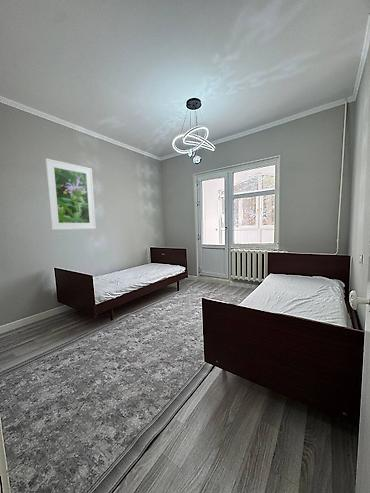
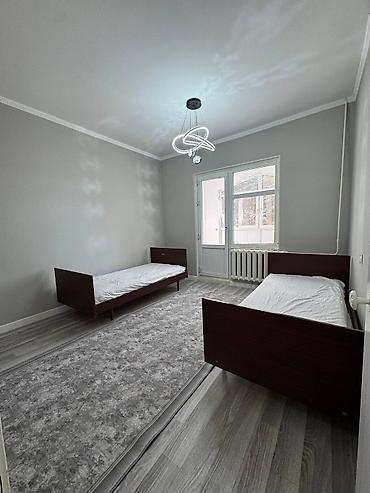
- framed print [44,157,97,231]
